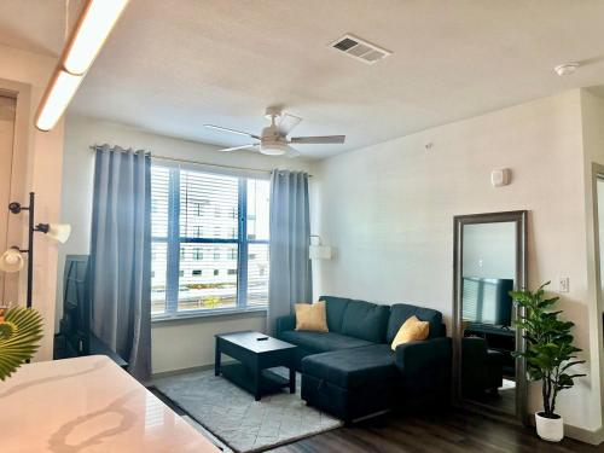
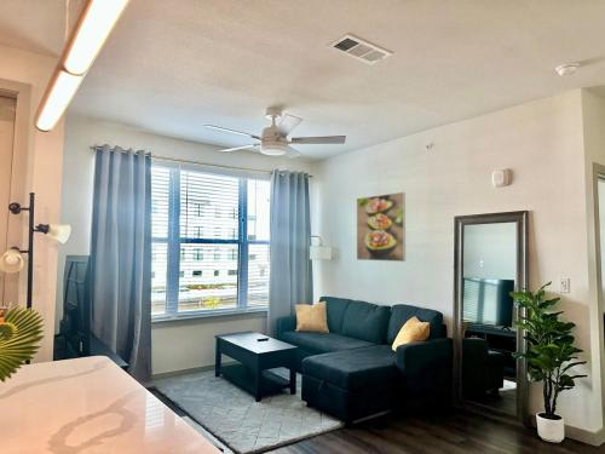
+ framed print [356,191,407,263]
